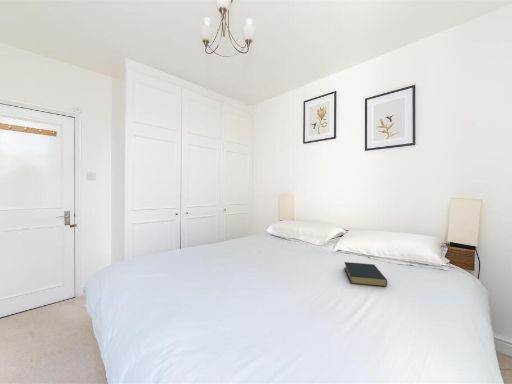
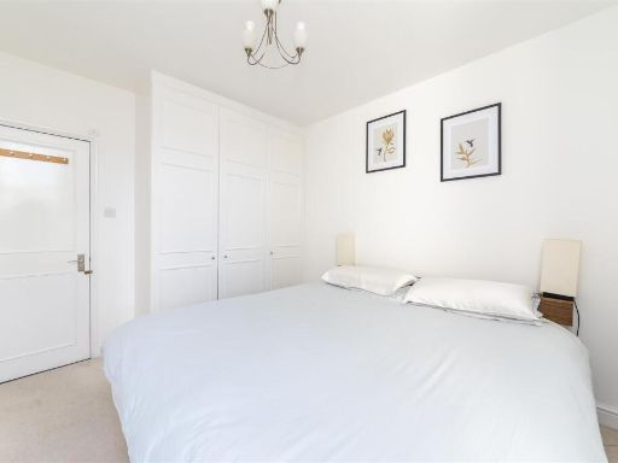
- hardback book [343,261,388,288]
